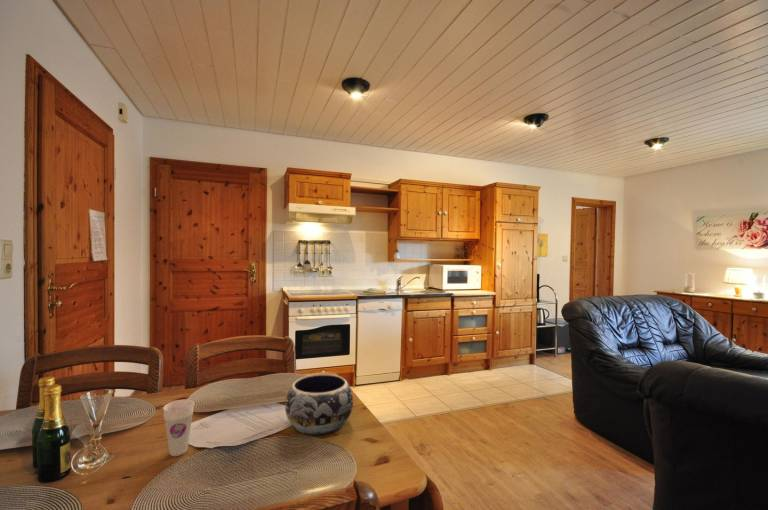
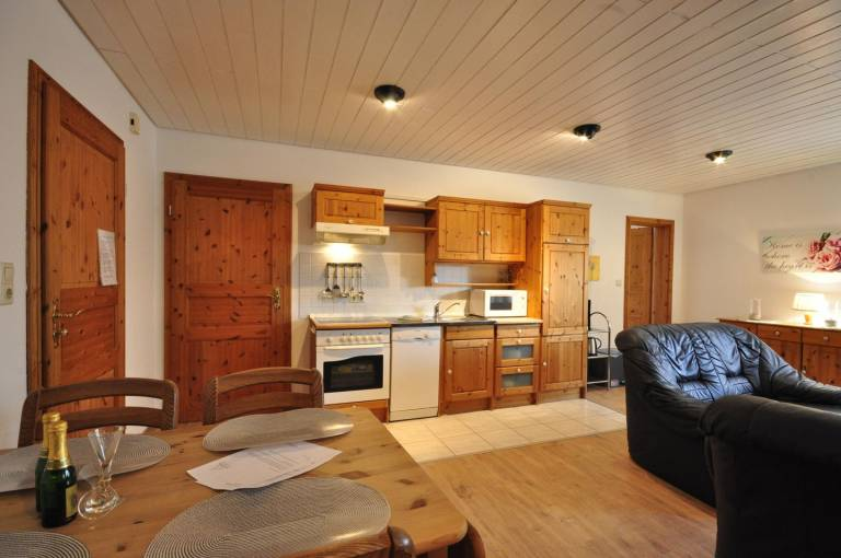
- cup [162,399,195,457]
- decorative bowl [284,373,354,436]
